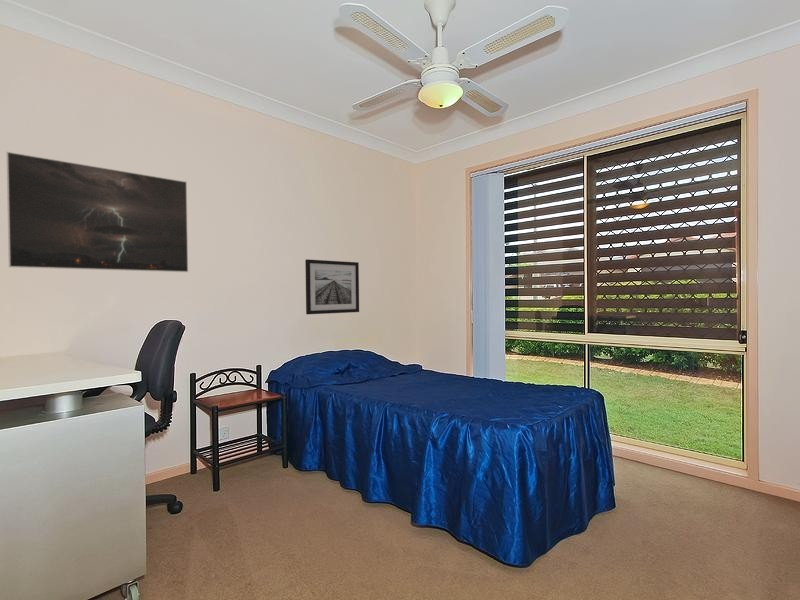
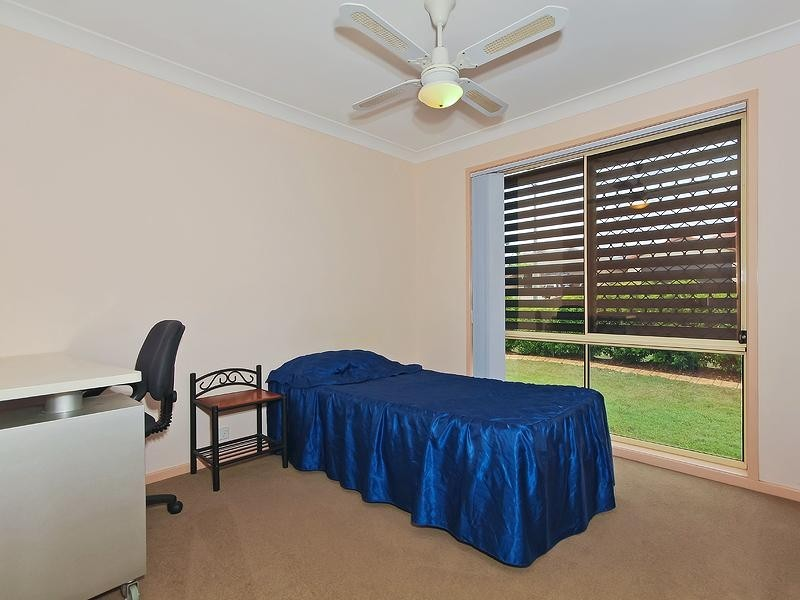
- wall art [304,258,360,315]
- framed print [6,151,189,273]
